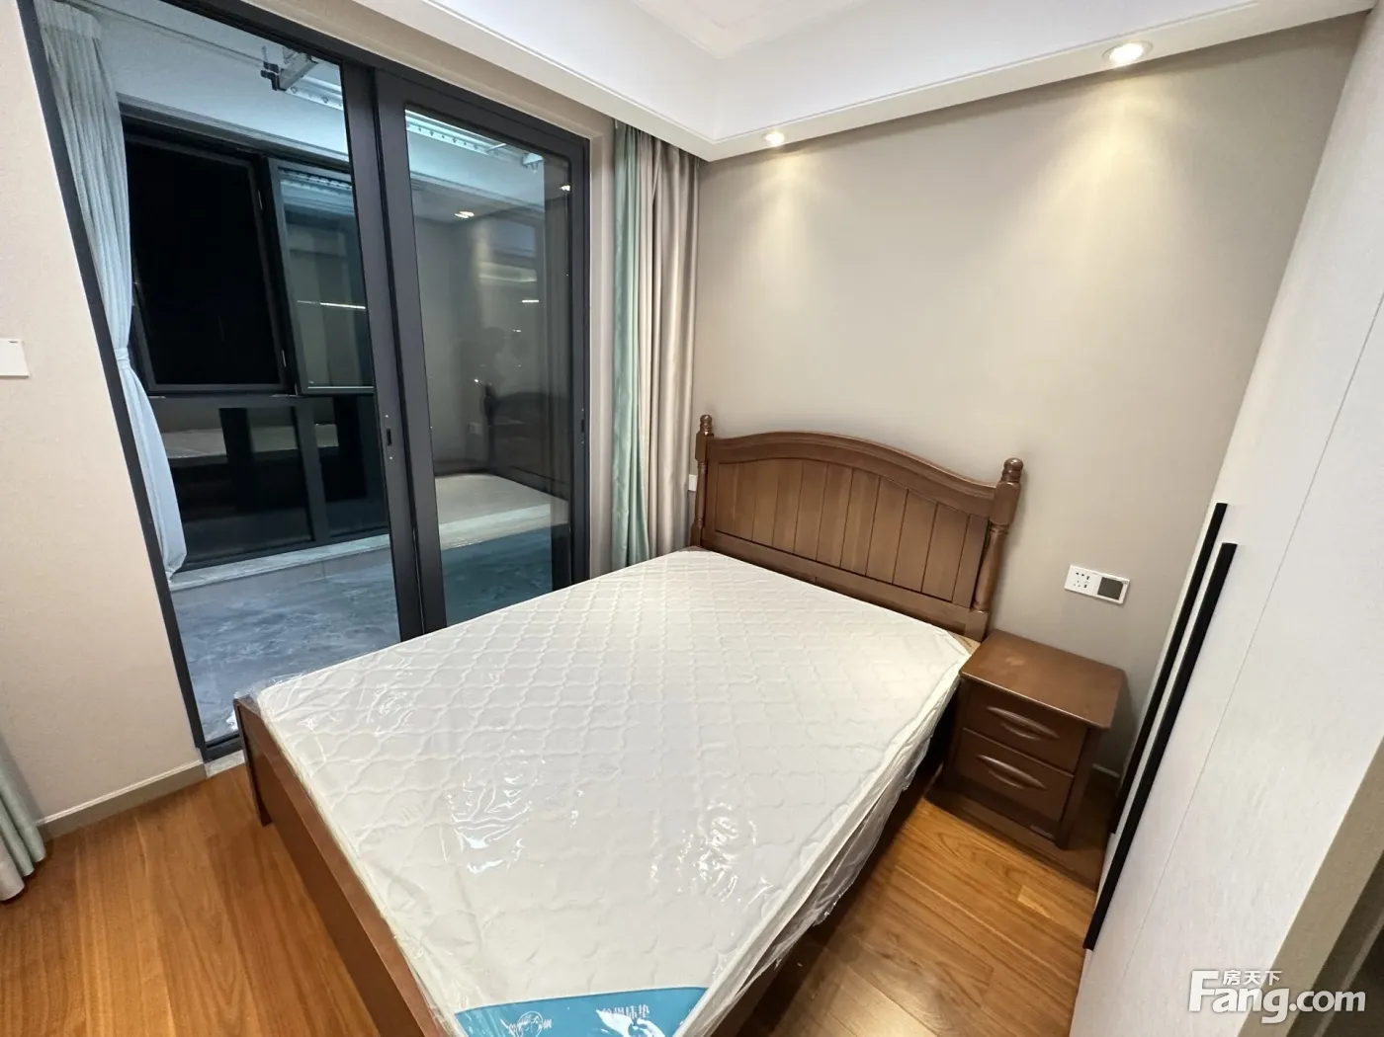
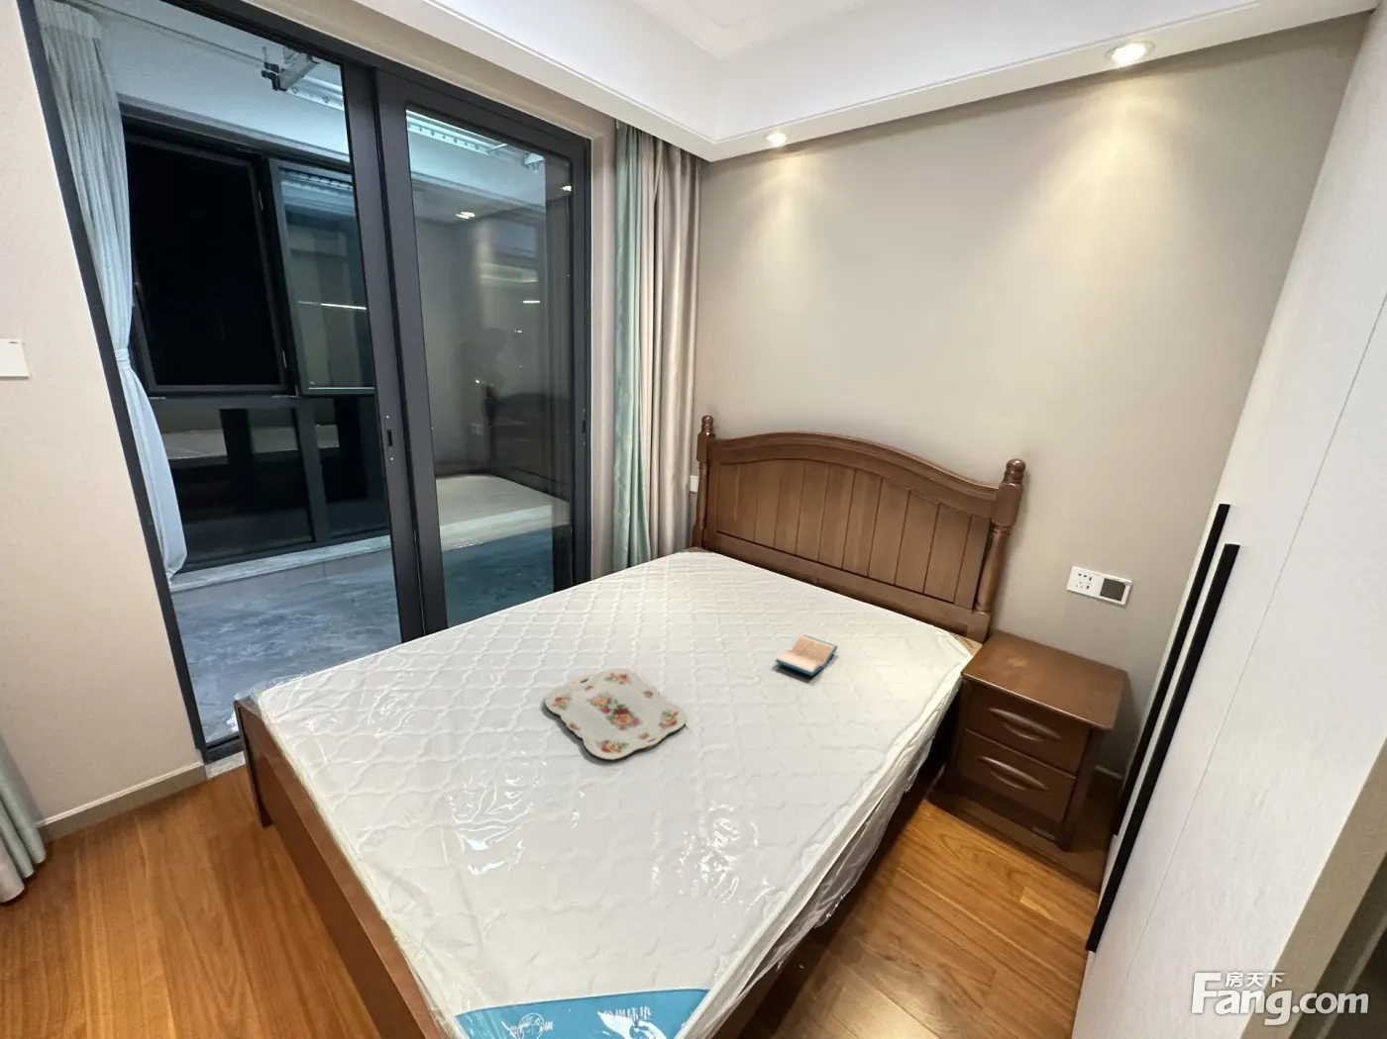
+ hardback book [774,633,839,677]
+ serving tray [544,668,688,761]
